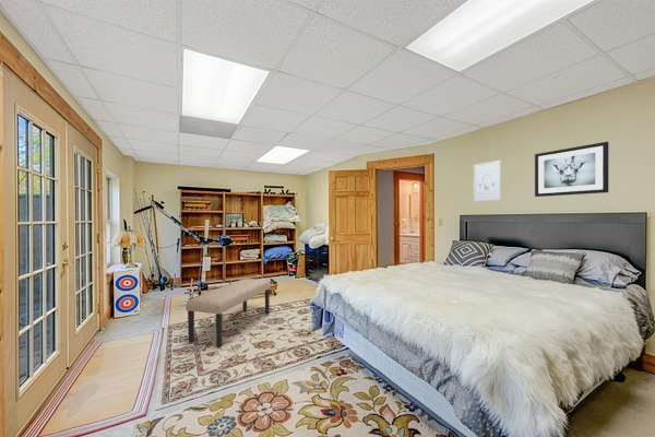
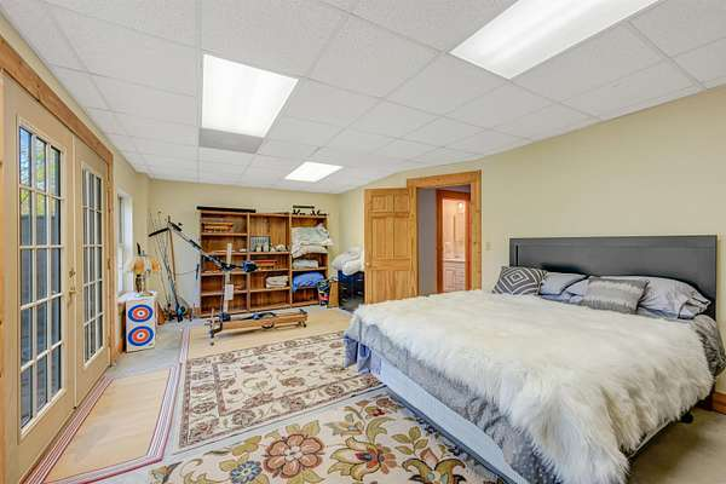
- wall art [473,160,502,202]
- bench [186,277,272,349]
- wall art [534,141,609,198]
